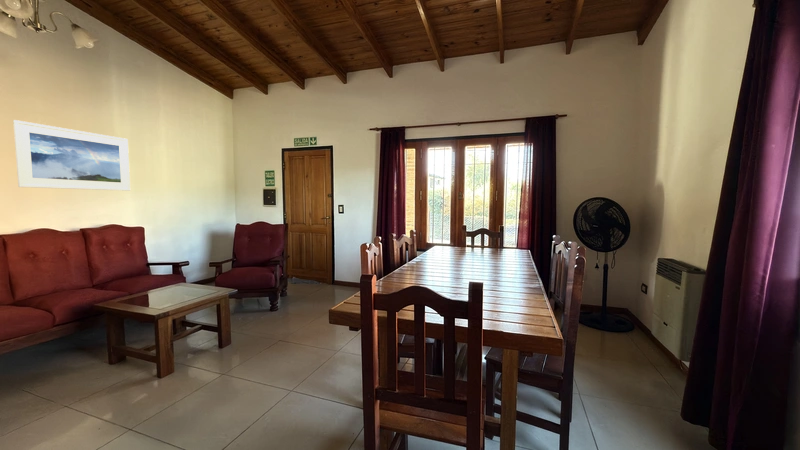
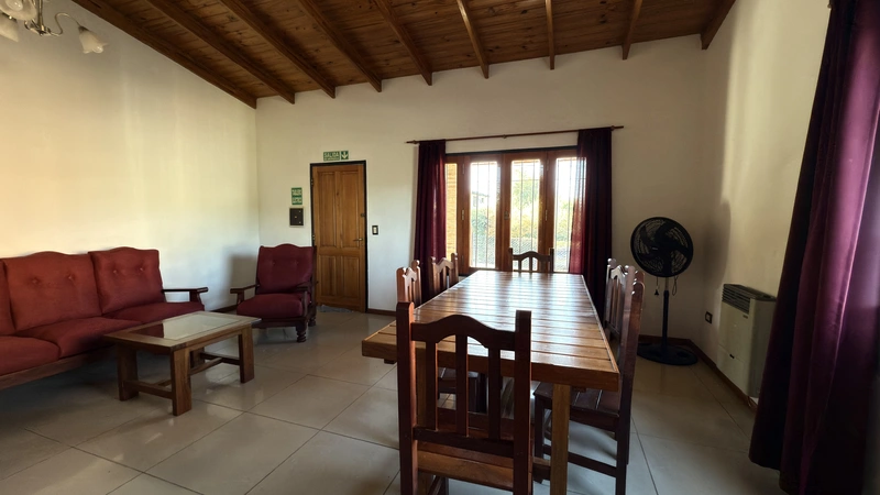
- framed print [12,119,131,192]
